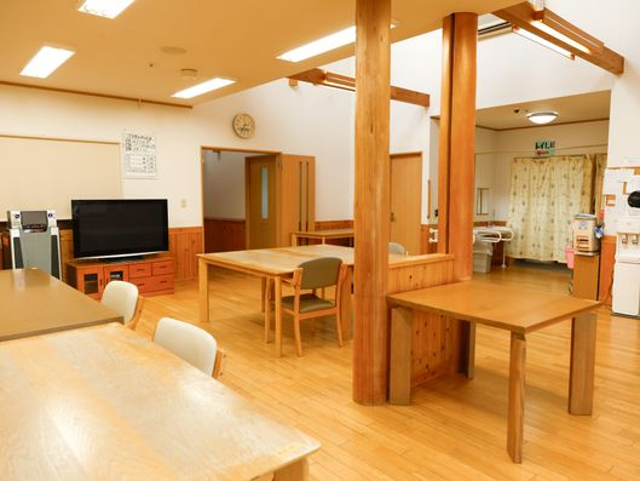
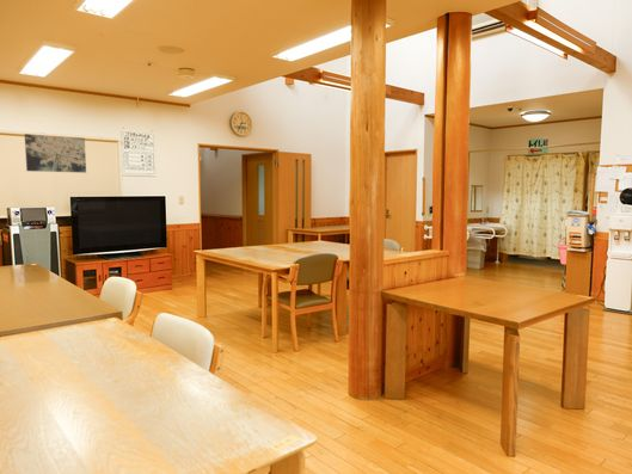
+ wall art [24,133,87,174]
